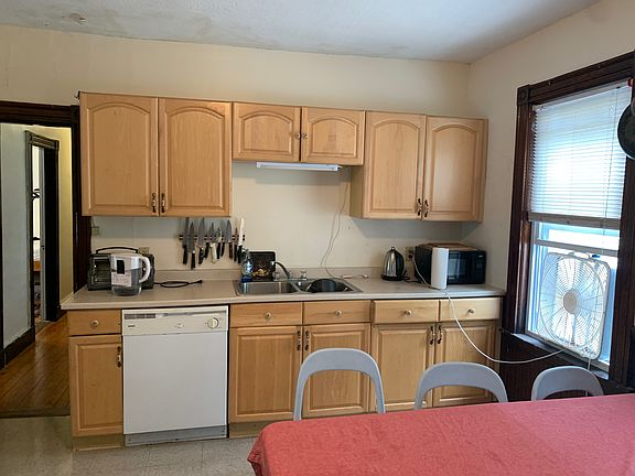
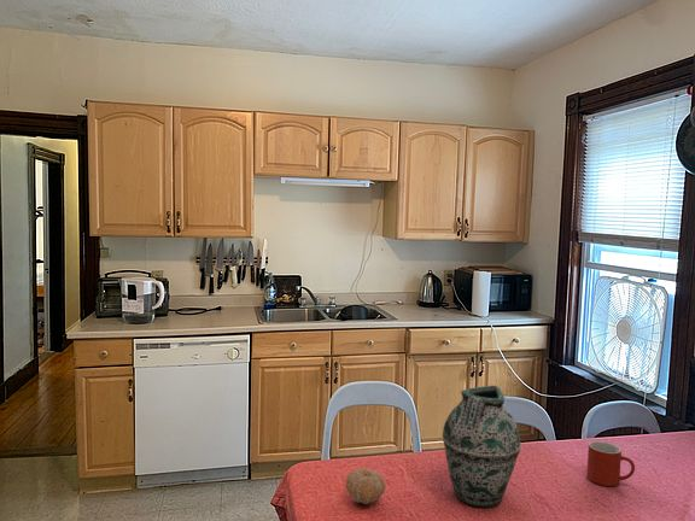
+ vase [442,385,522,509]
+ mug [585,440,636,487]
+ fruit [345,467,386,505]
